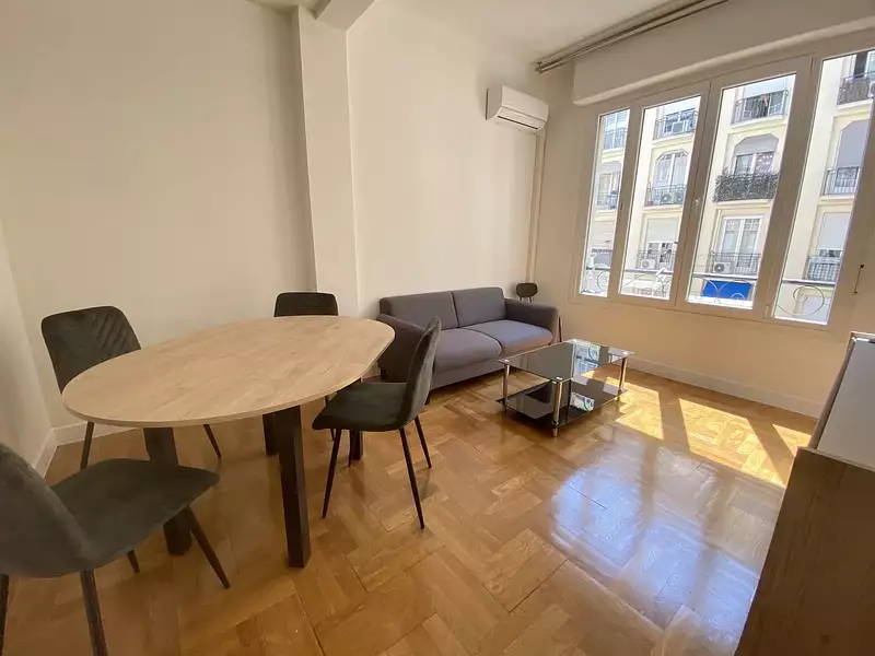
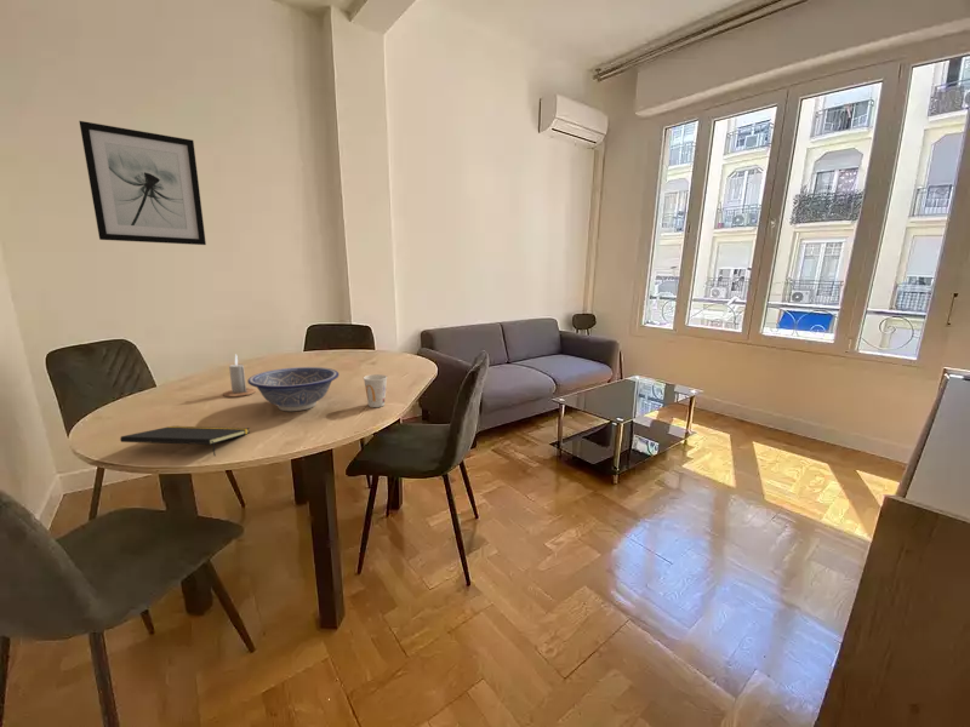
+ decorative bowl [246,366,340,412]
+ cup [363,373,388,408]
+ notepad [119,425,251,457]
+ wall art [78,120,207,246]
+ candle [222,353,256,397]
